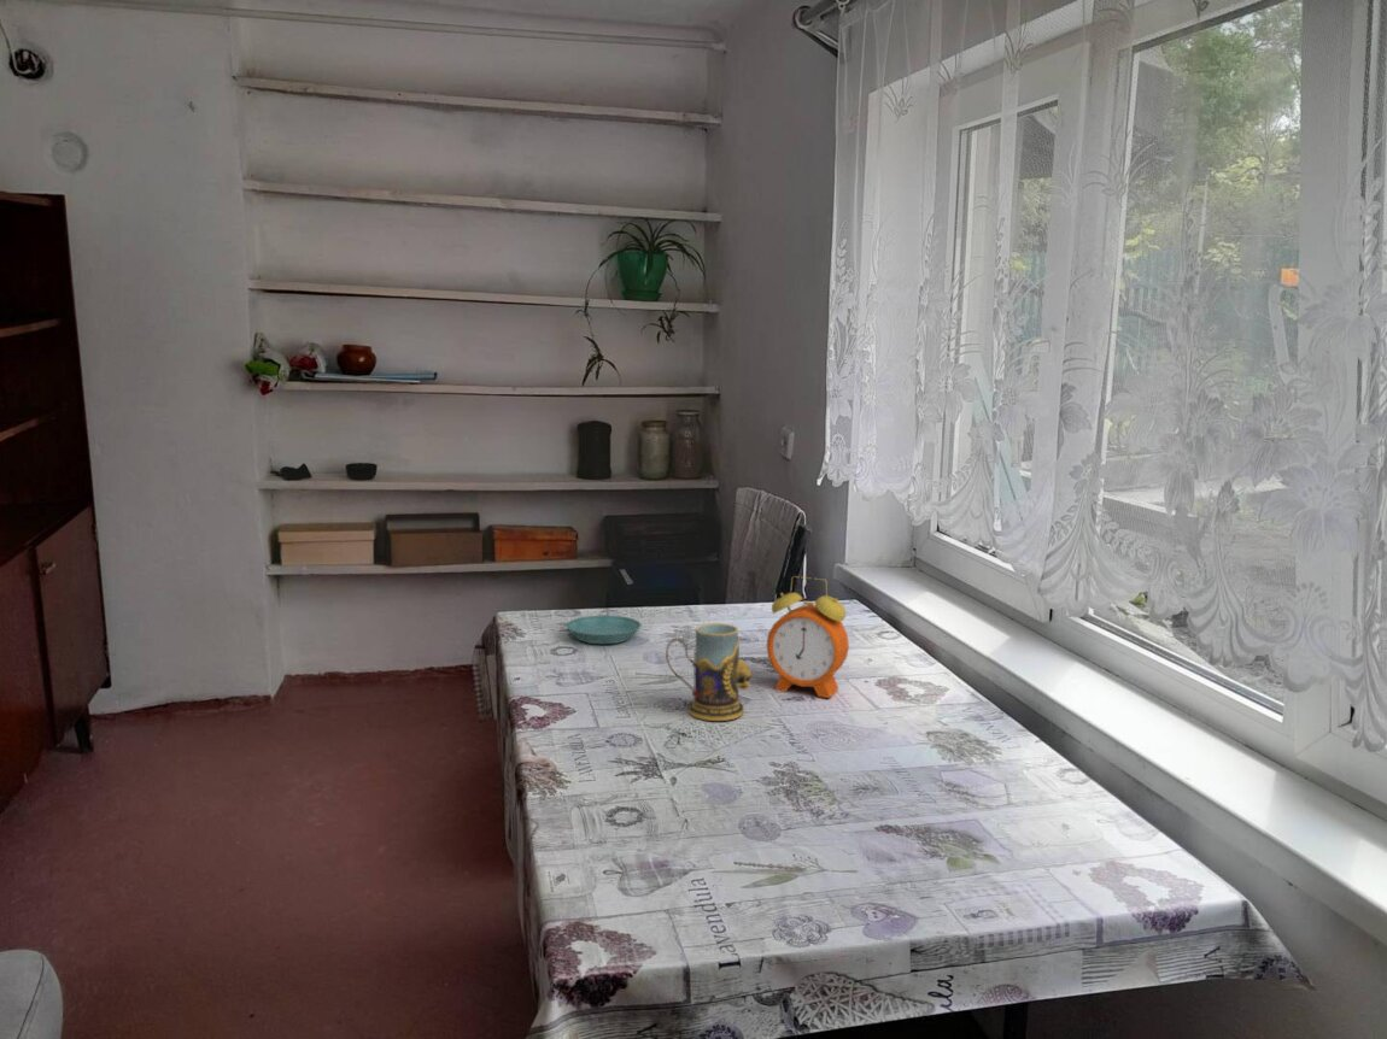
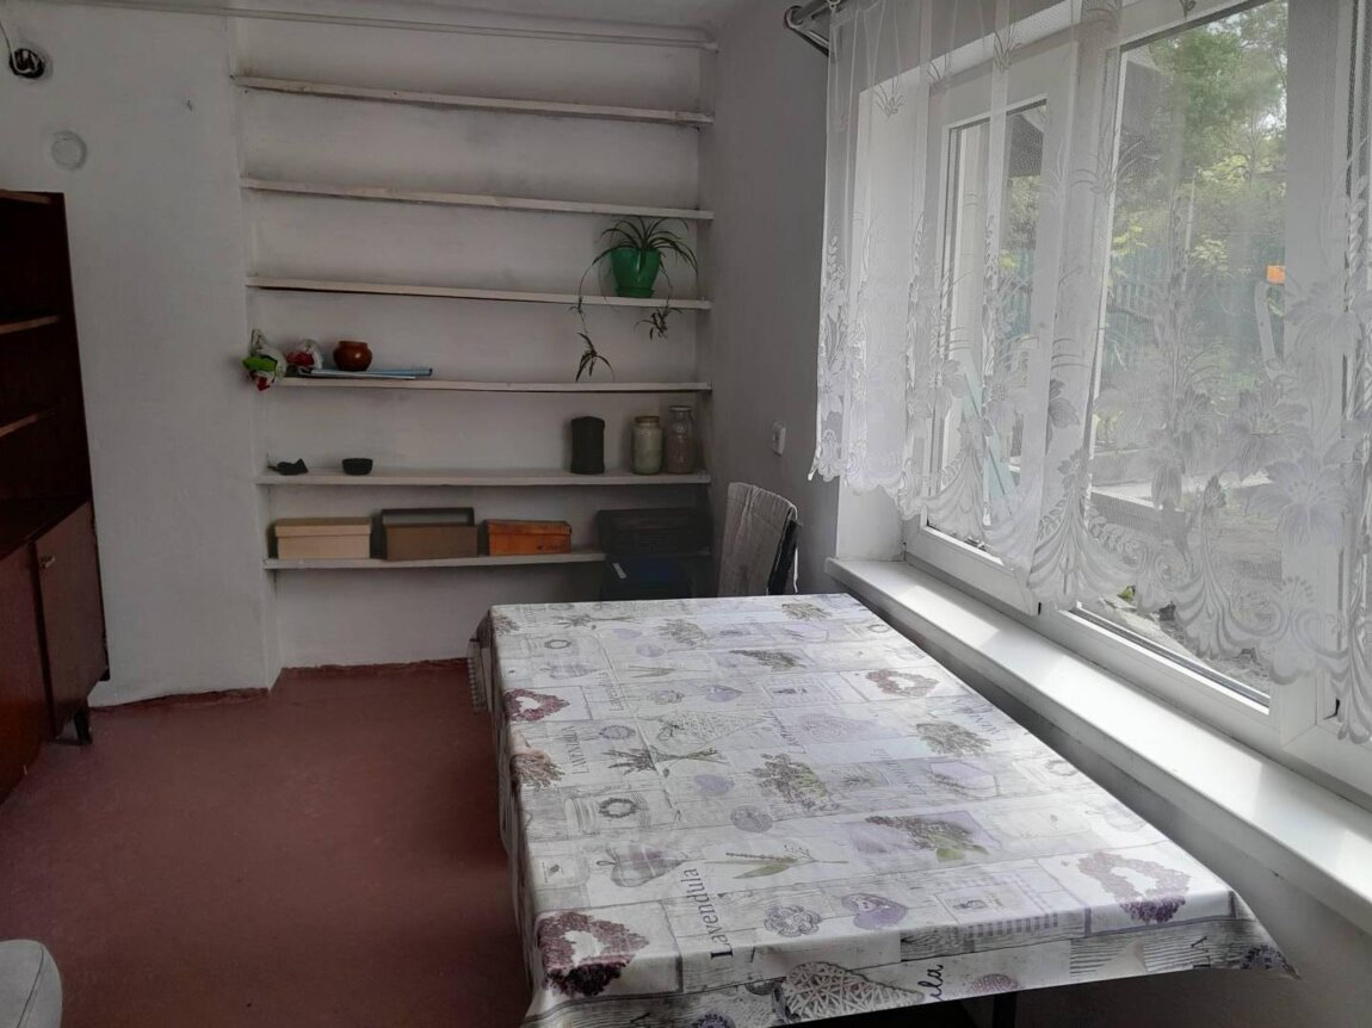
- mug [665,622,753,722]
- saucer [564,615,642,645]
- alarm clock [766,575,850,699]
